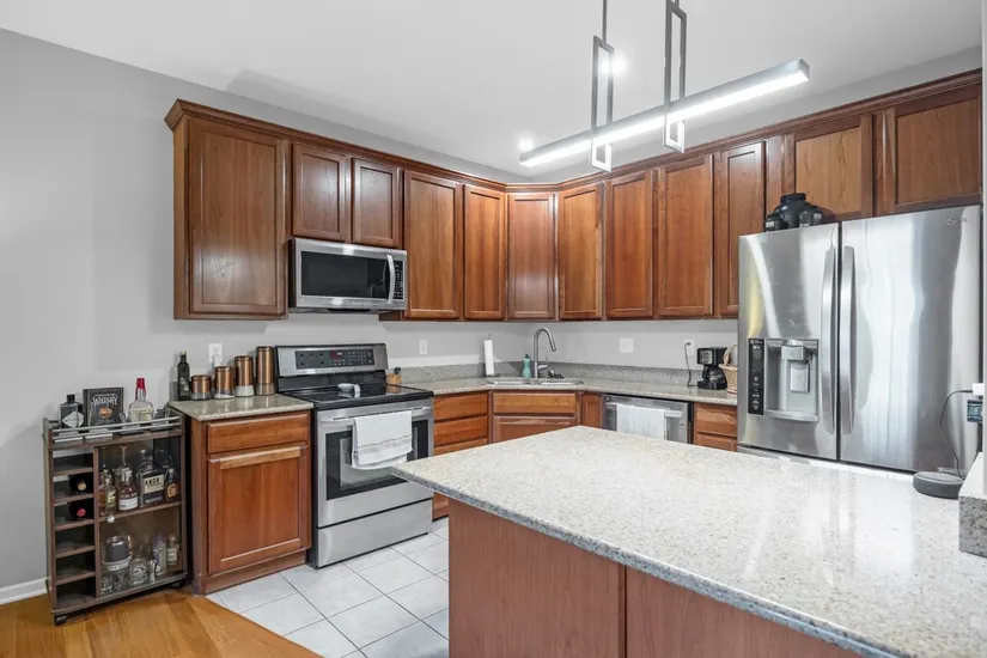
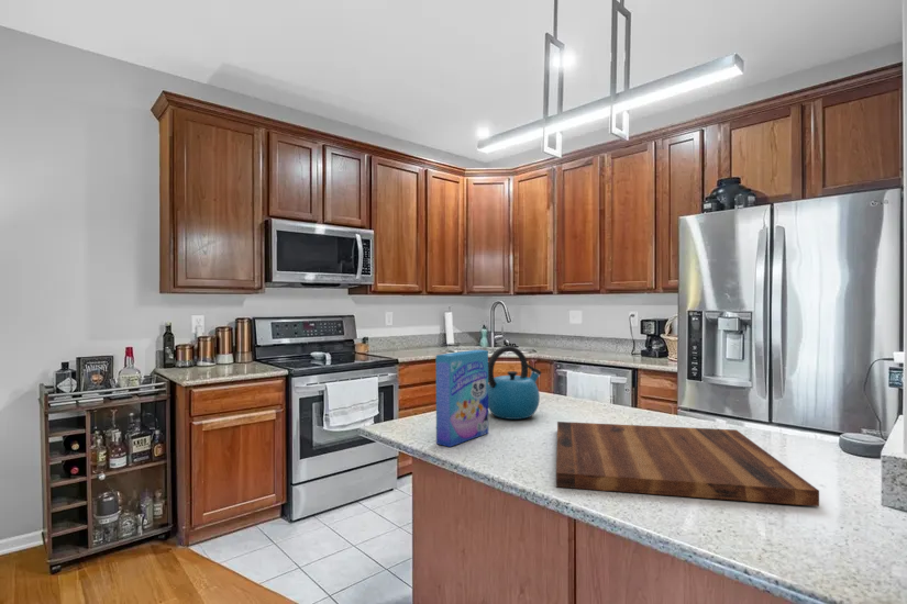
+ cereal box [435,349,489,448]
+ kettle [488,345,542,421]
+ cutting board [555,421,820,507]
